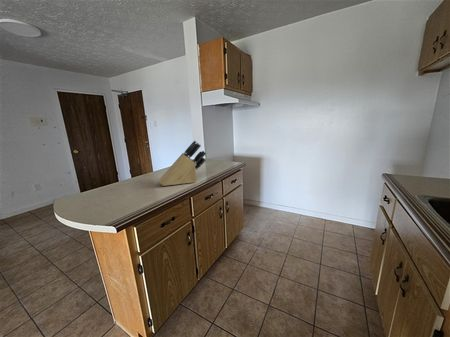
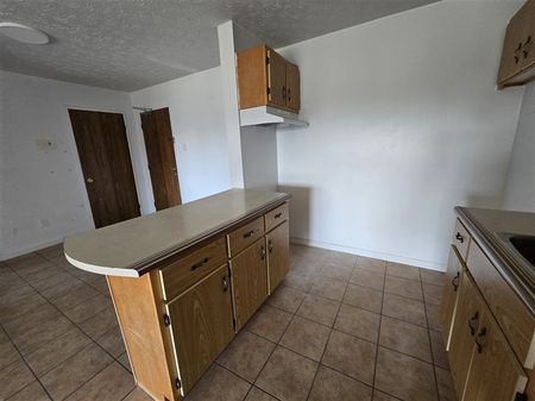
- knife block [159,140,207,187]
